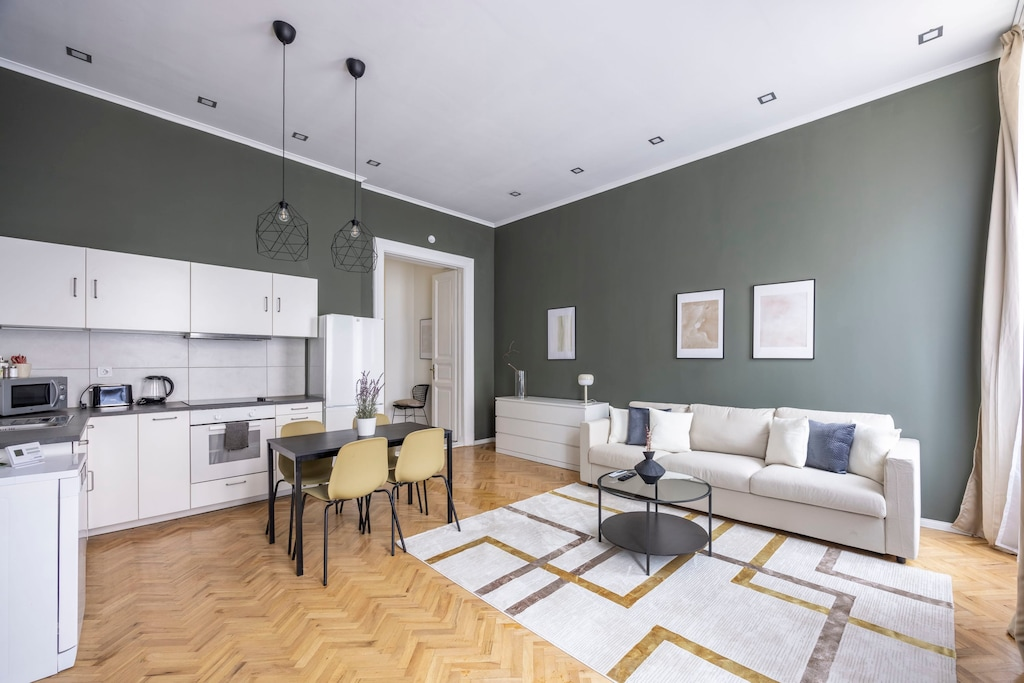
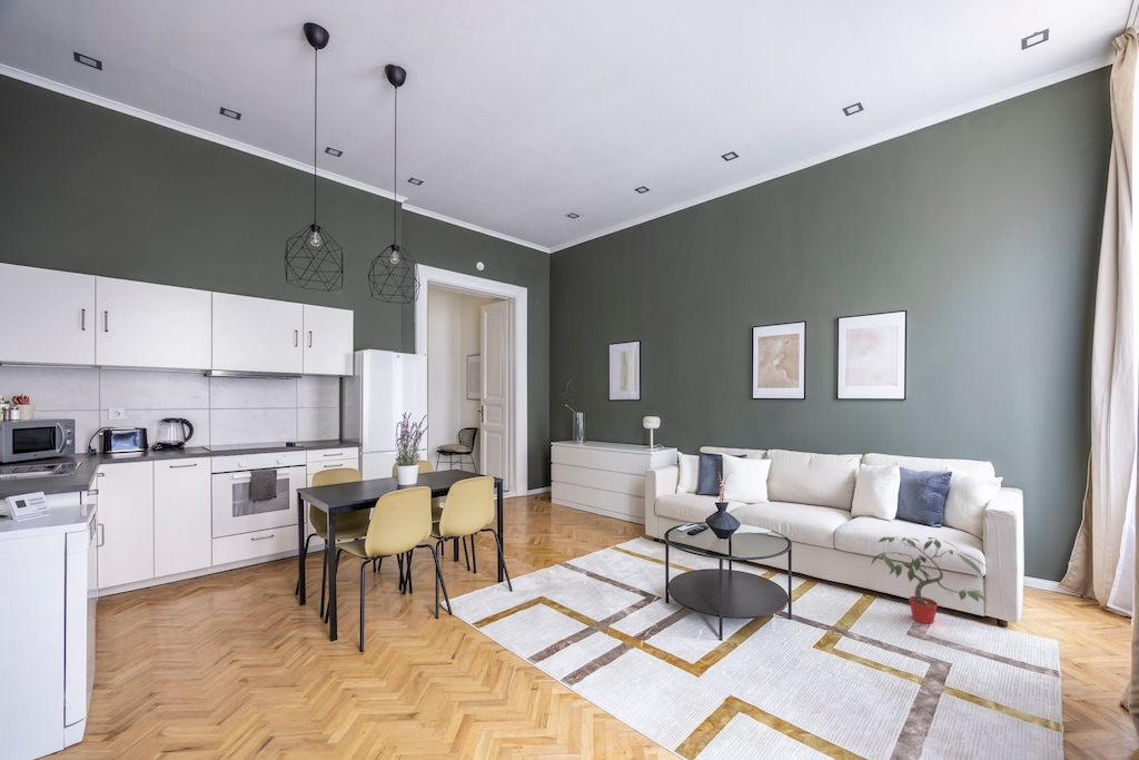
+ potted plant [870,535,991,624]
